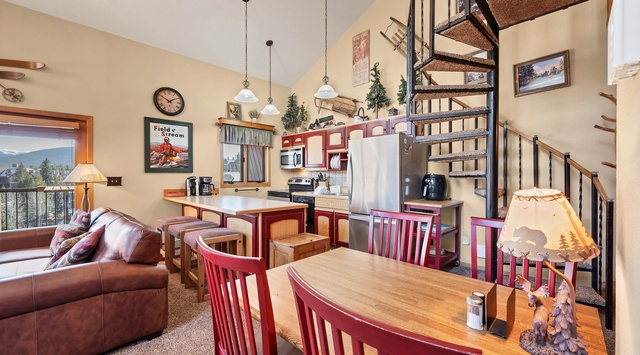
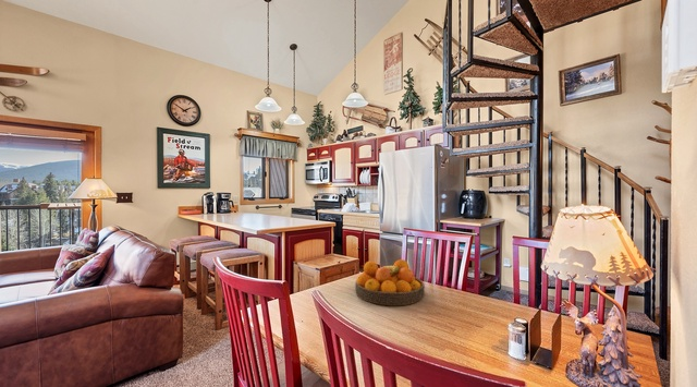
+ fruit bowl [354,258,426,306]
